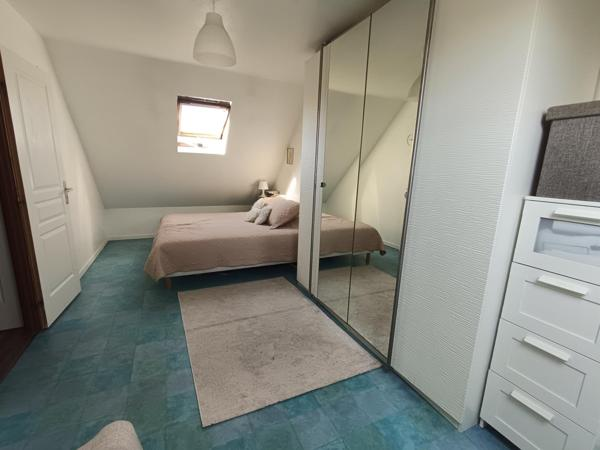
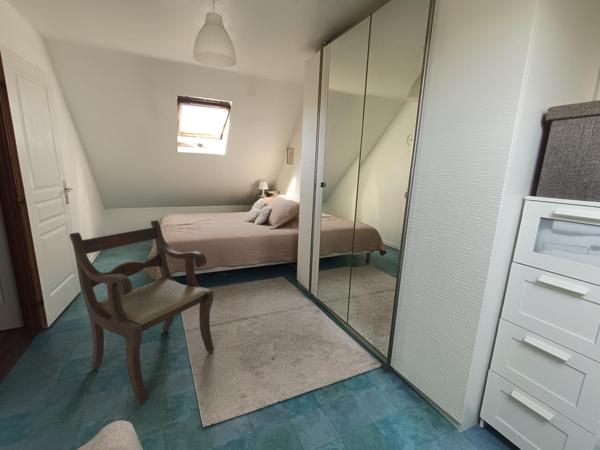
+ armchair [69,219,215,405]
